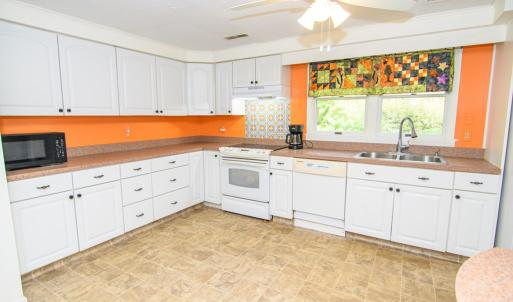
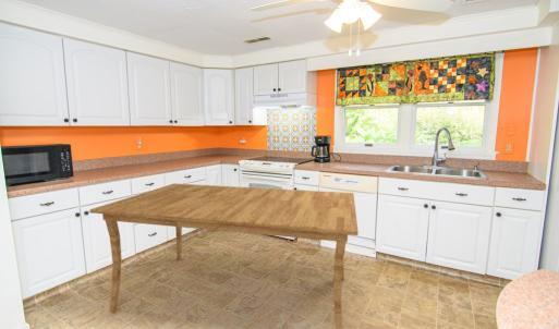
+ dining table [88,183,360,329]
